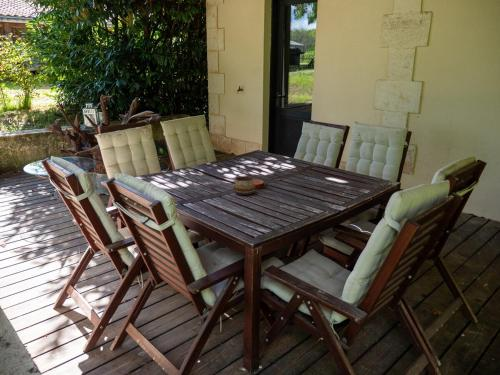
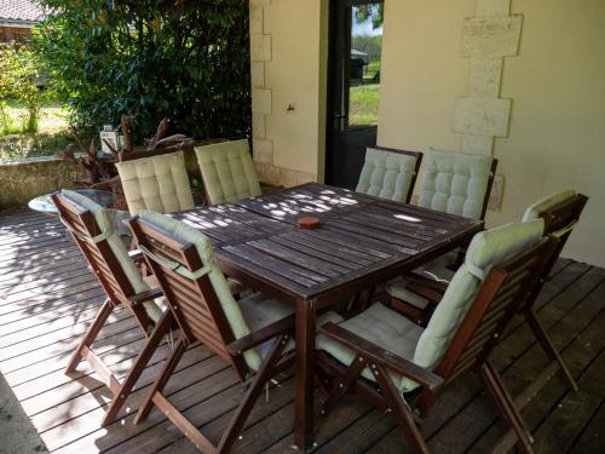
- decorative bowl [233,175,256,196]
